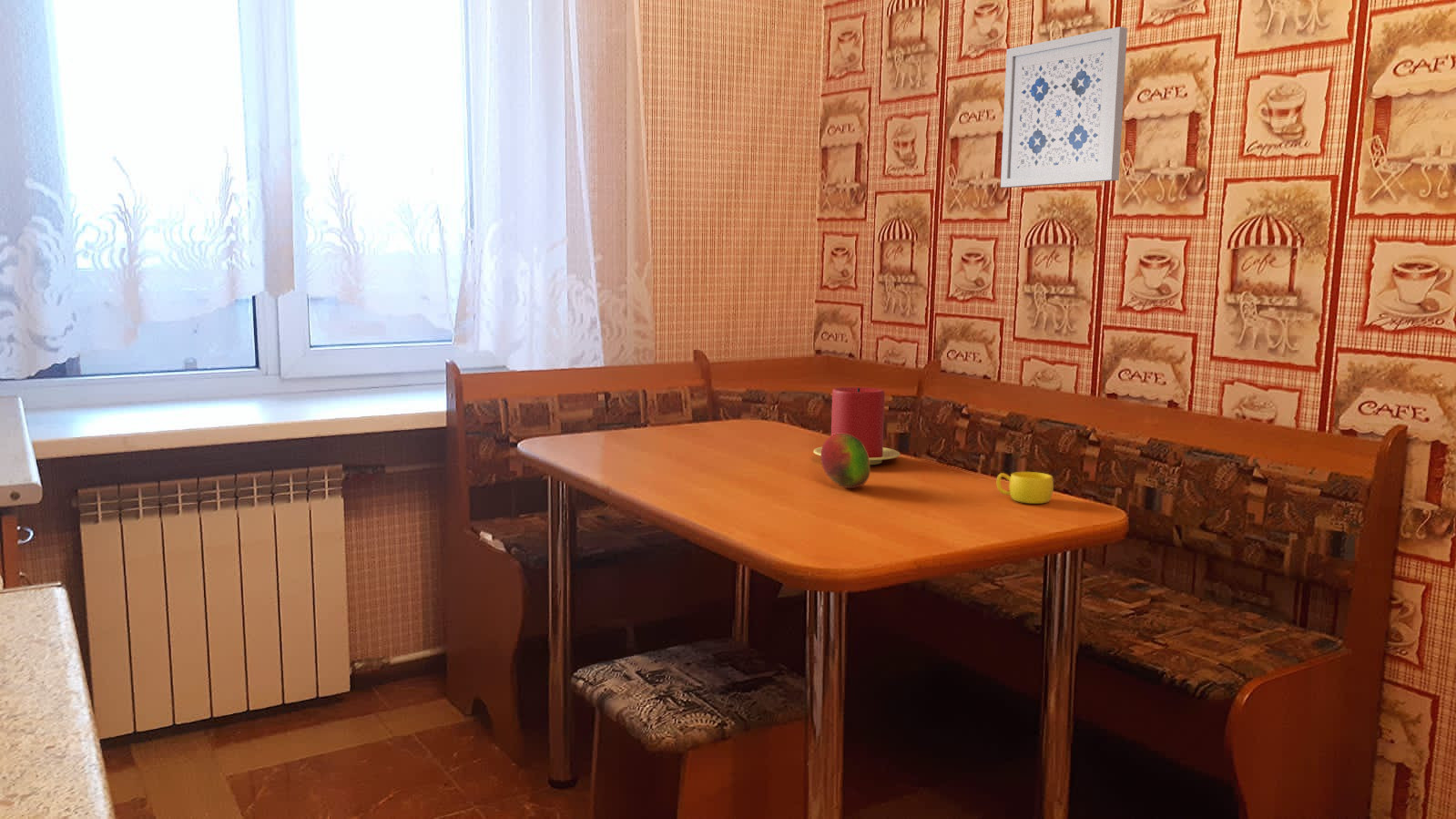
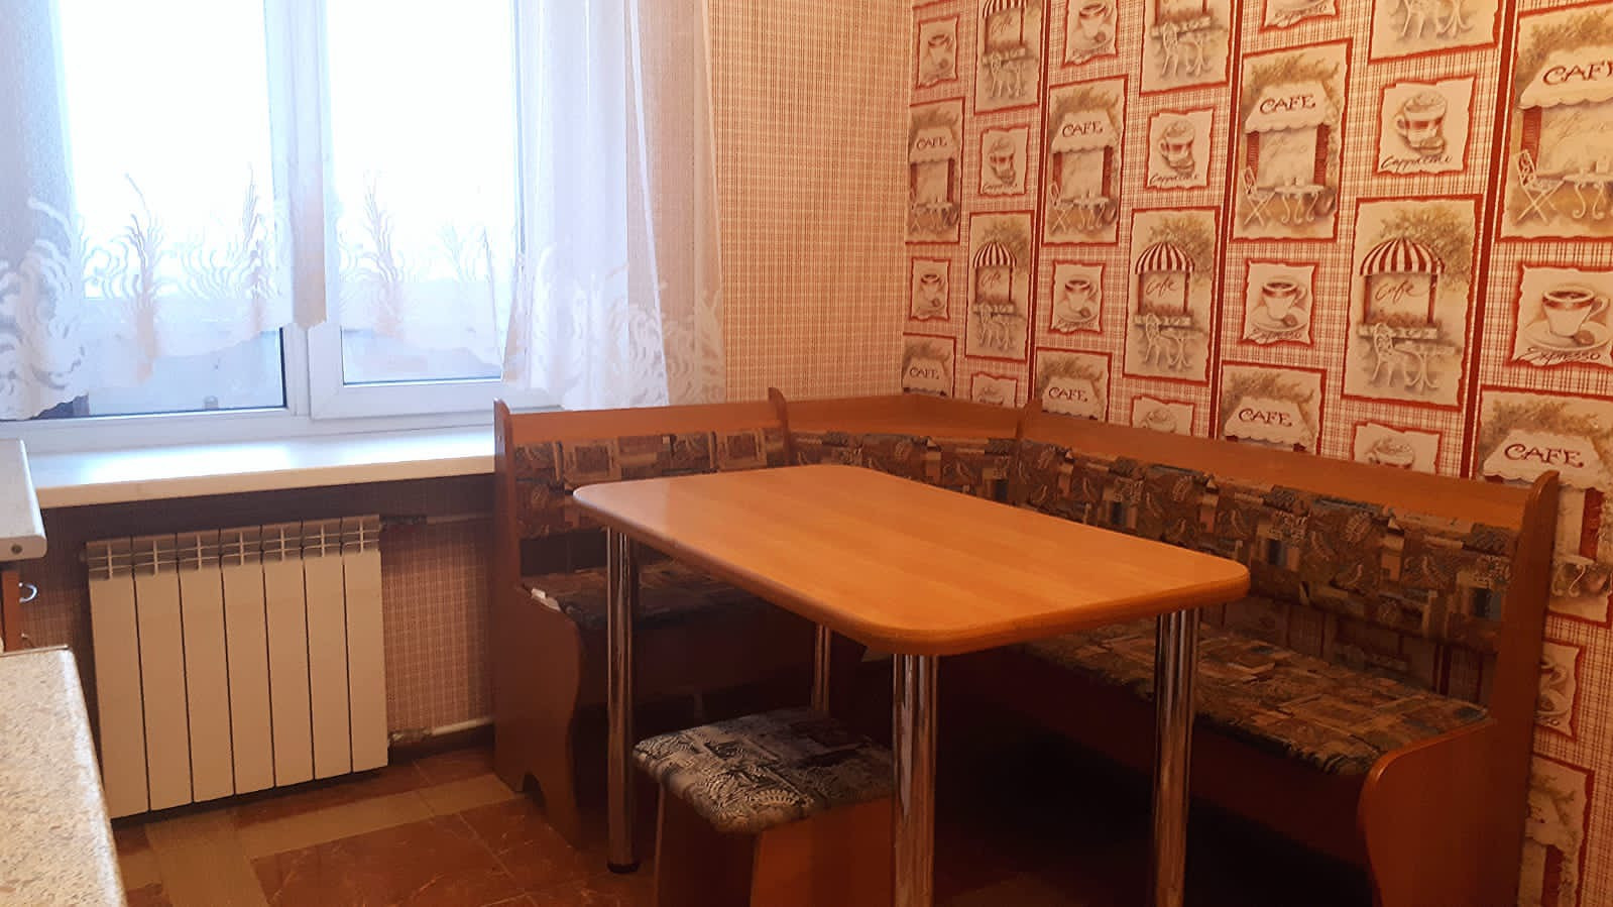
- fruit [820,434,871,489]
- cup [995,471,1054,505]
- wall art [1000,26,1128,189]
- candle [813,386,901,466]
